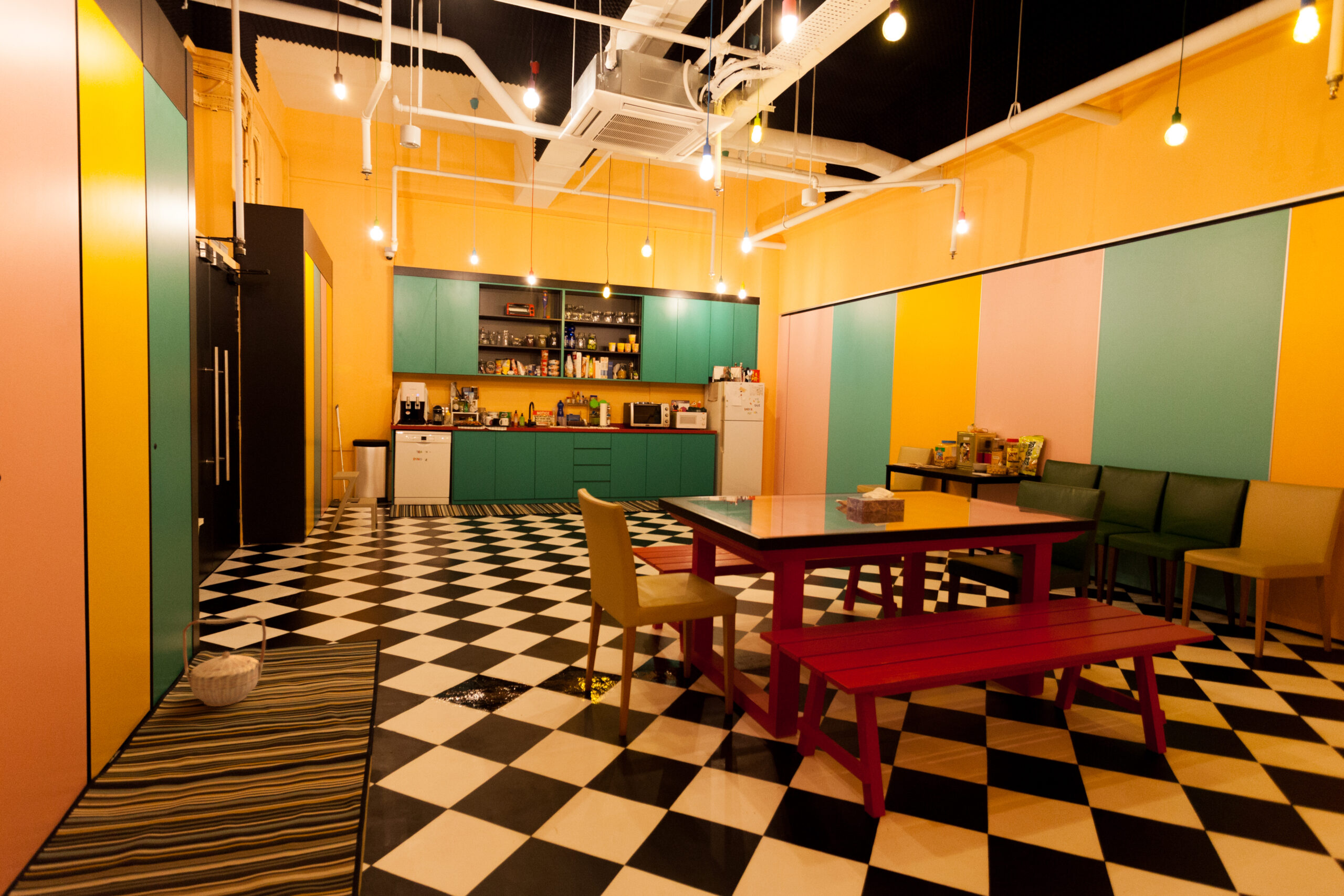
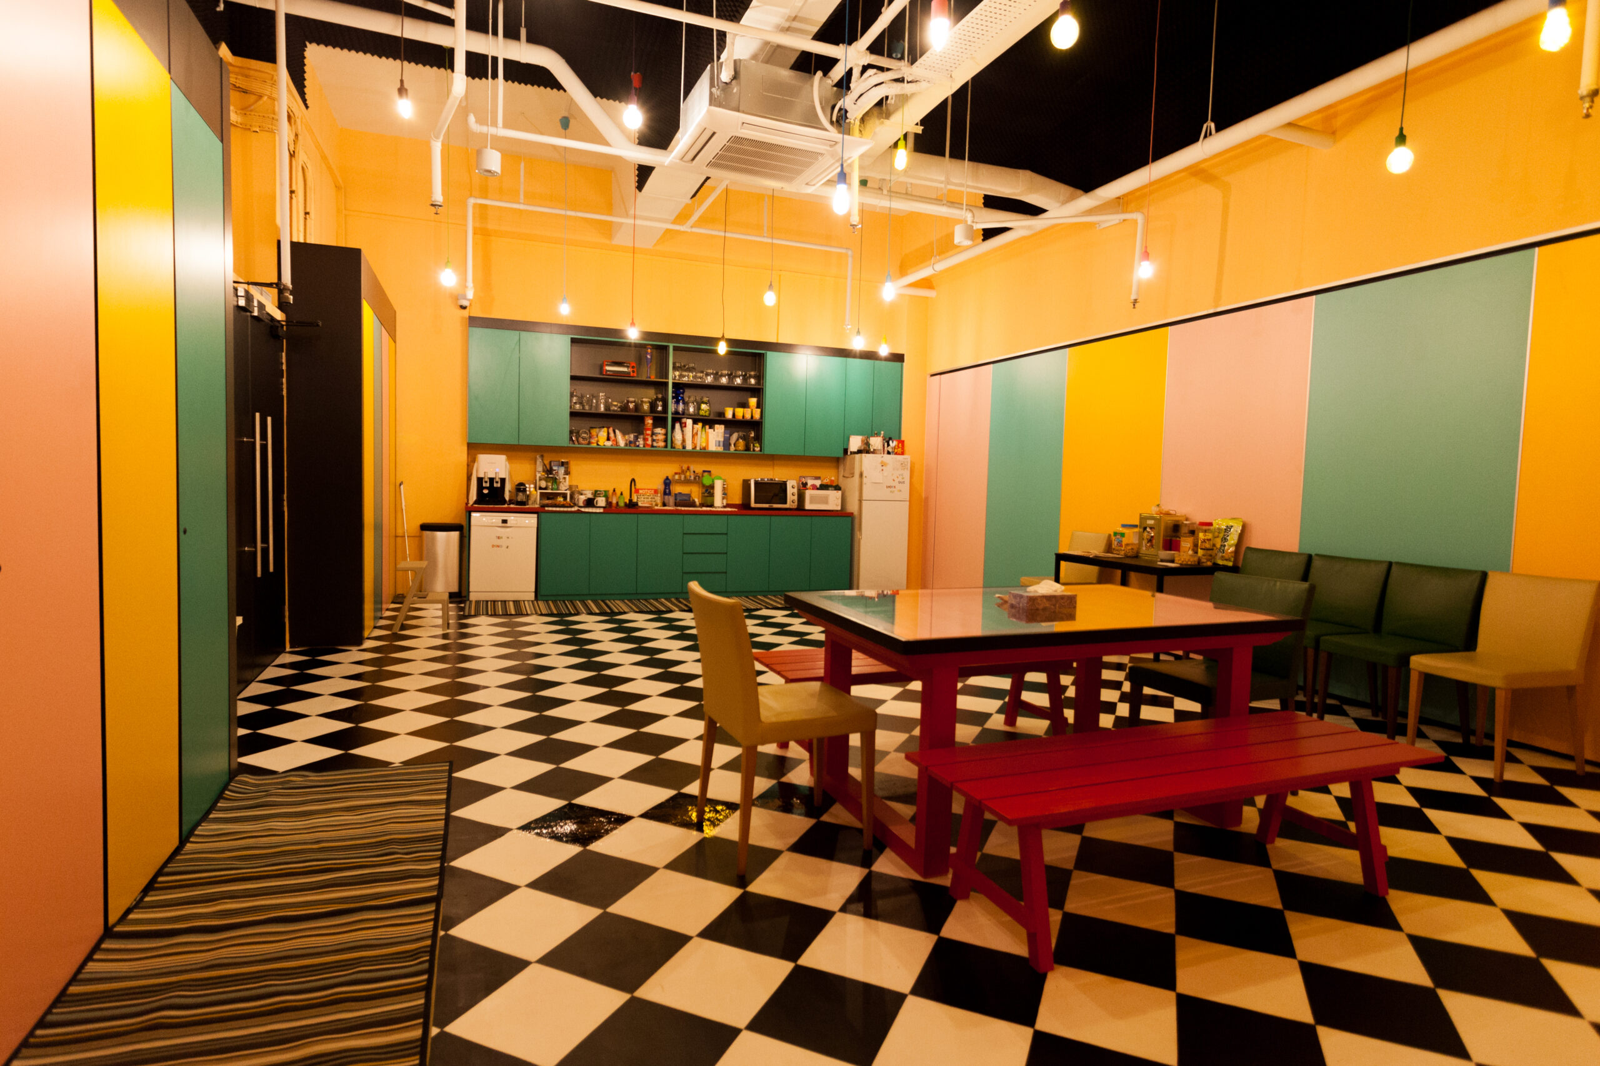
- basket [182,614,267,707]
